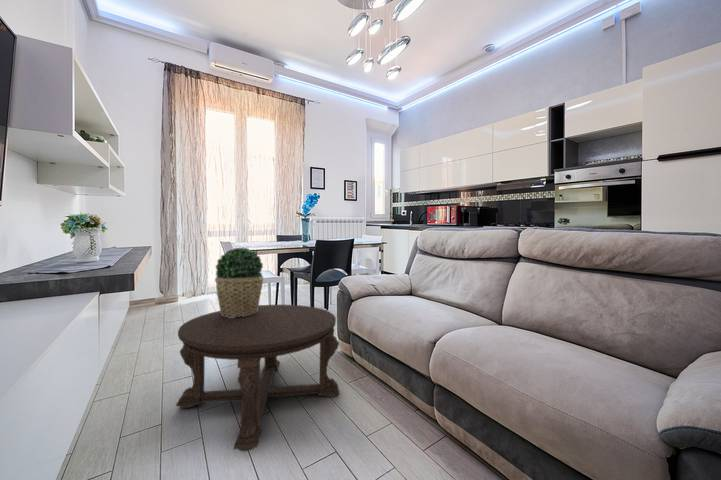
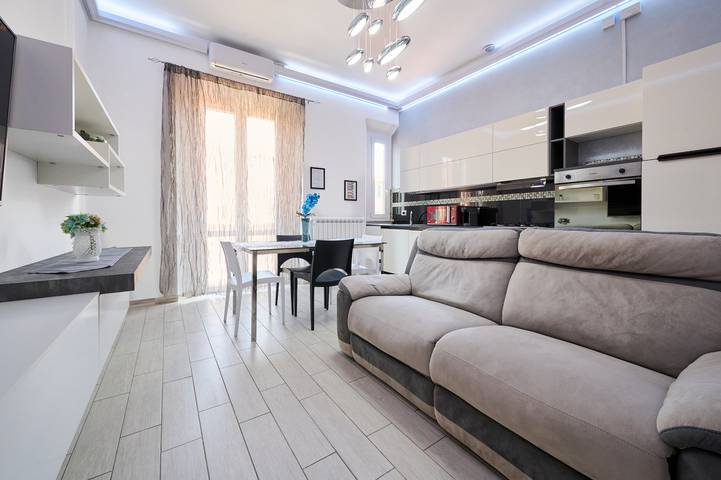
- potted plant [213,247,264,318]
- coffee table [175,304,340,452]
